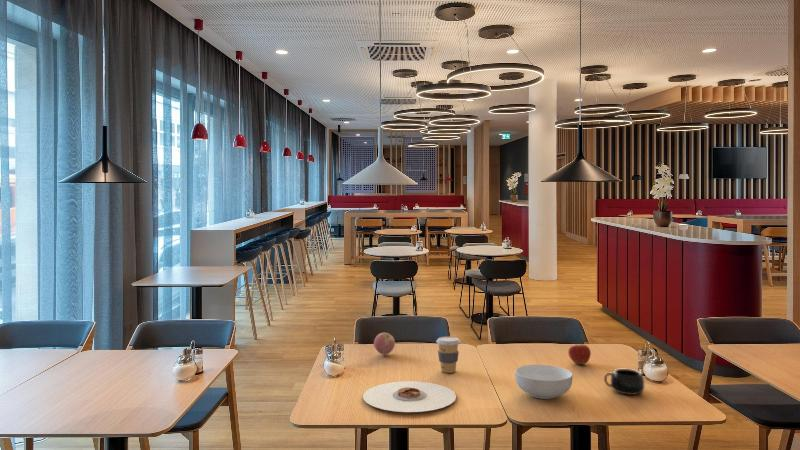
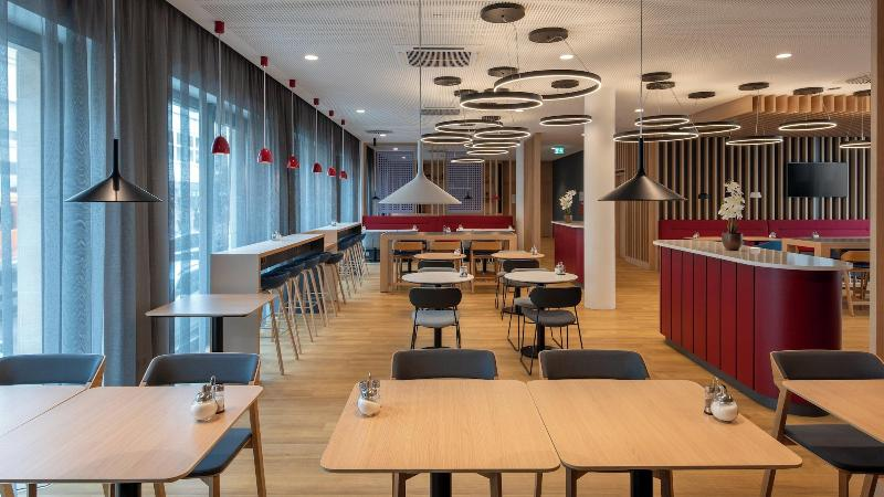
- coffee cup [435,336,461,374]
- apple [373,332,396,355]
- mug [603,368,645,396]
- cereal bowl [514,364,573,400]
- apple [567,341,592,365]
- plate [362,380,457,413]
